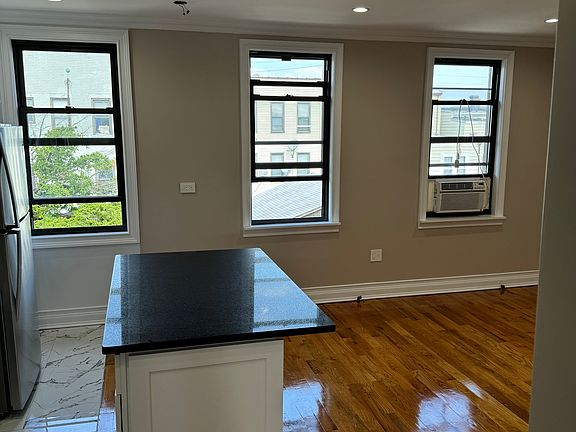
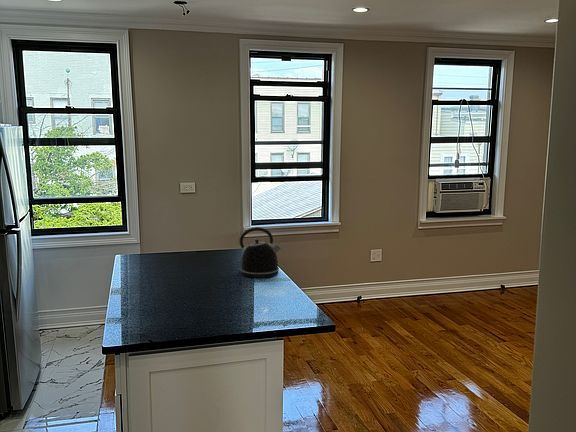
+ kettle [237,226,282,279]
